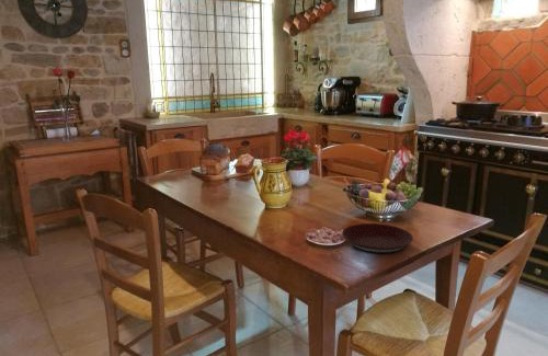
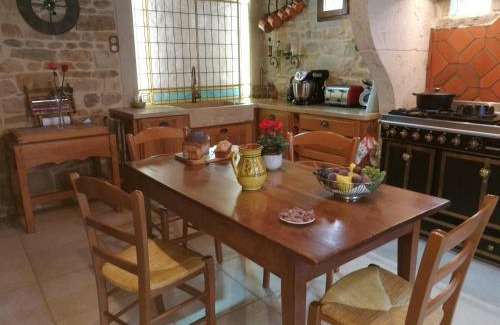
- plate [341,222,414,254]
